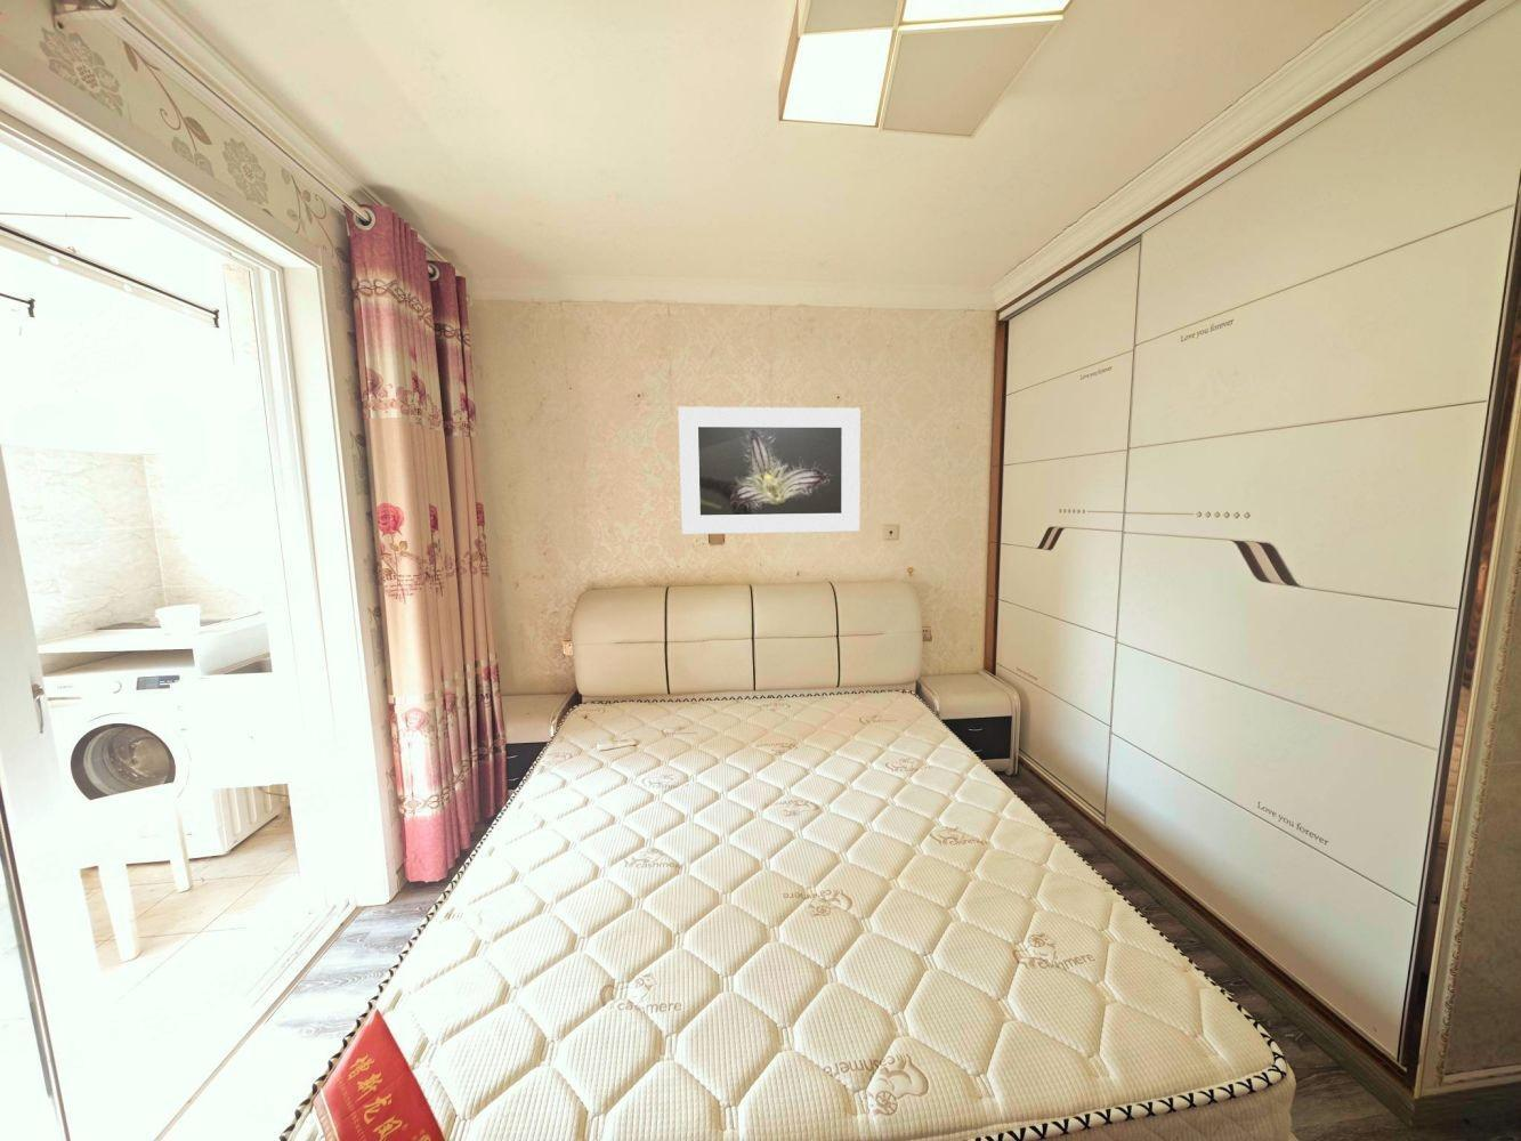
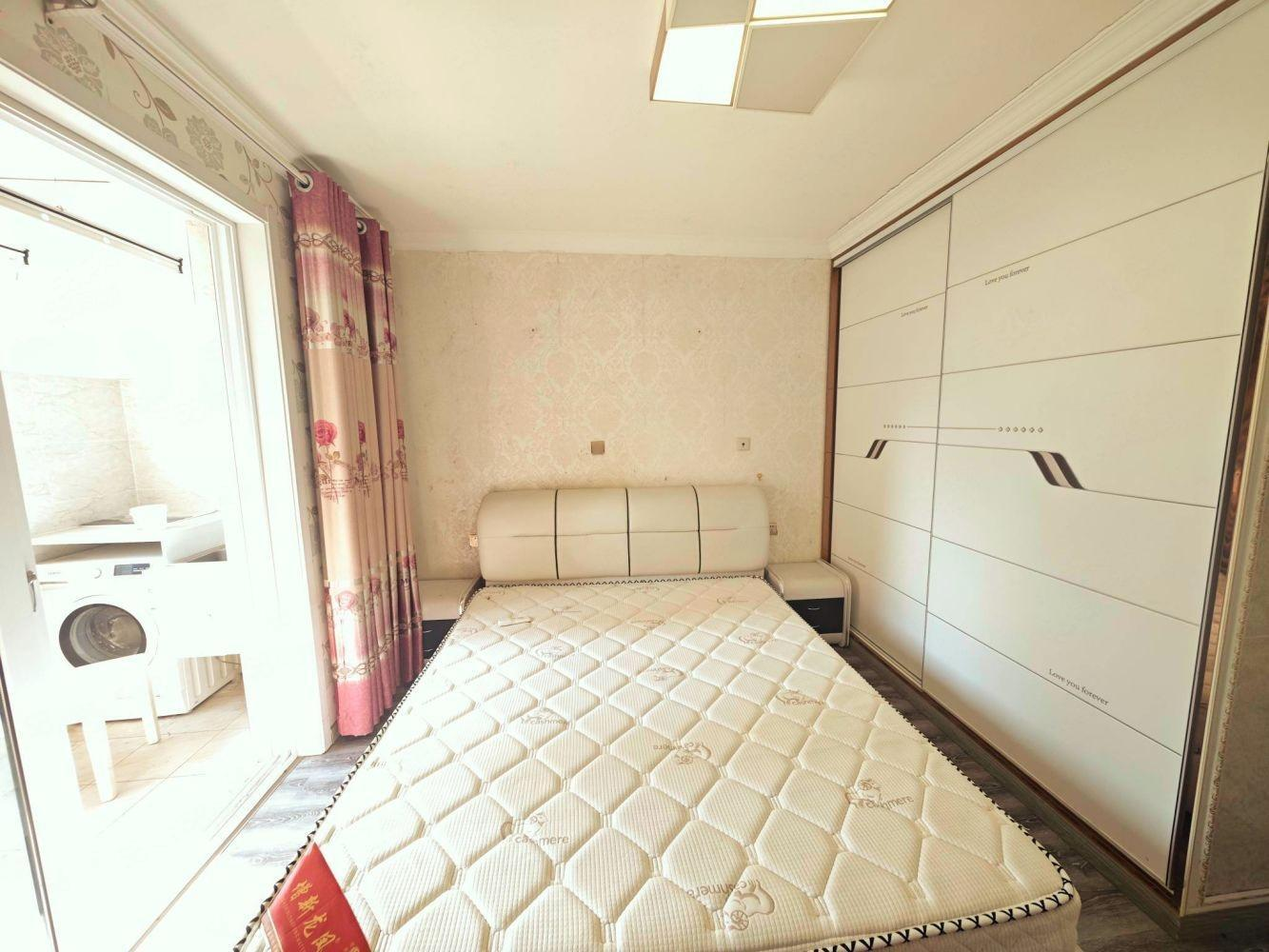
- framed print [677,406,862,535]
